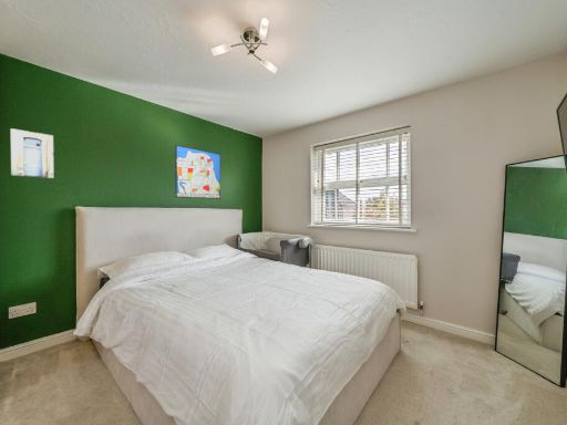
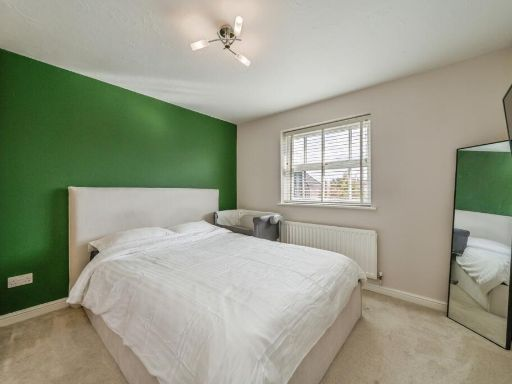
- wall art [10,127,54,179]
- wall art [174,144,221,200]
